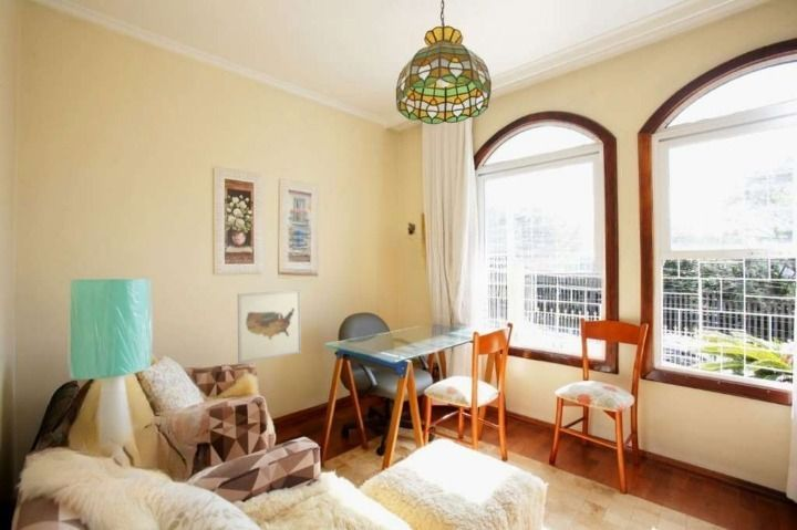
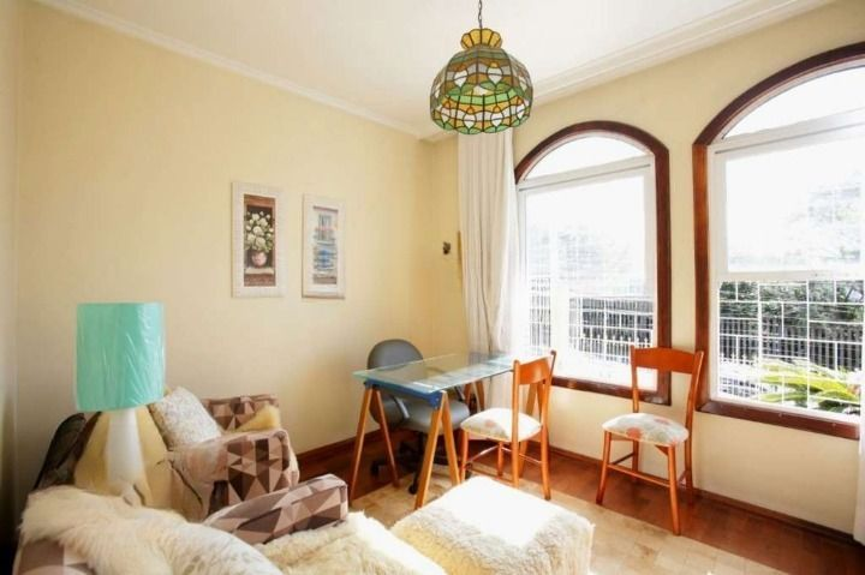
- wall art [237,290,302,365]
